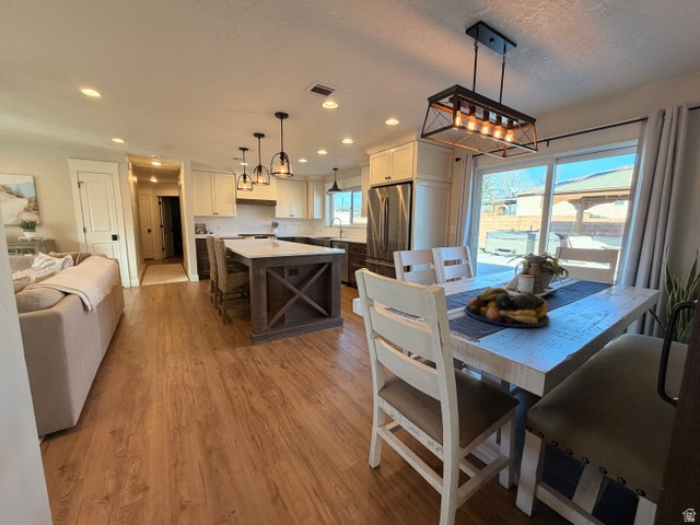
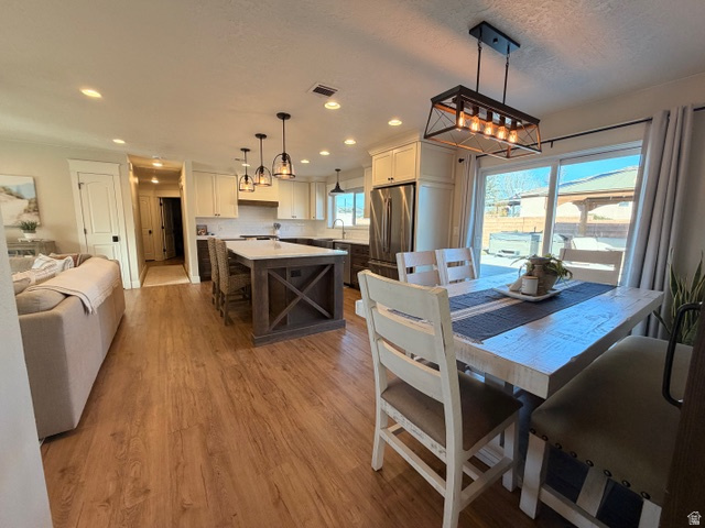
- fruit bowl [464,287,551,328]
